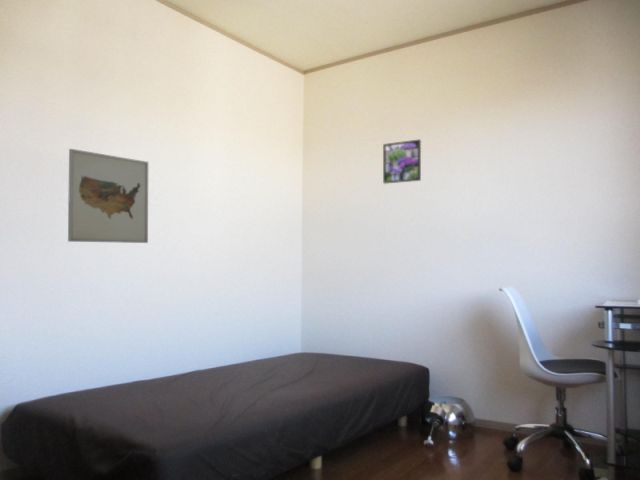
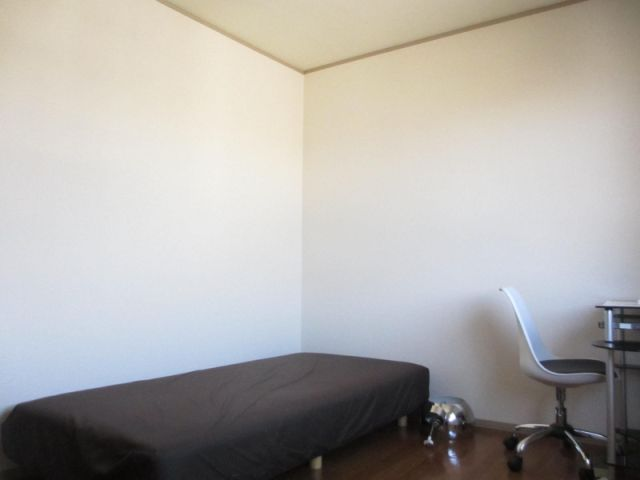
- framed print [382,138,422,185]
- wall art [67,148,149,244]
